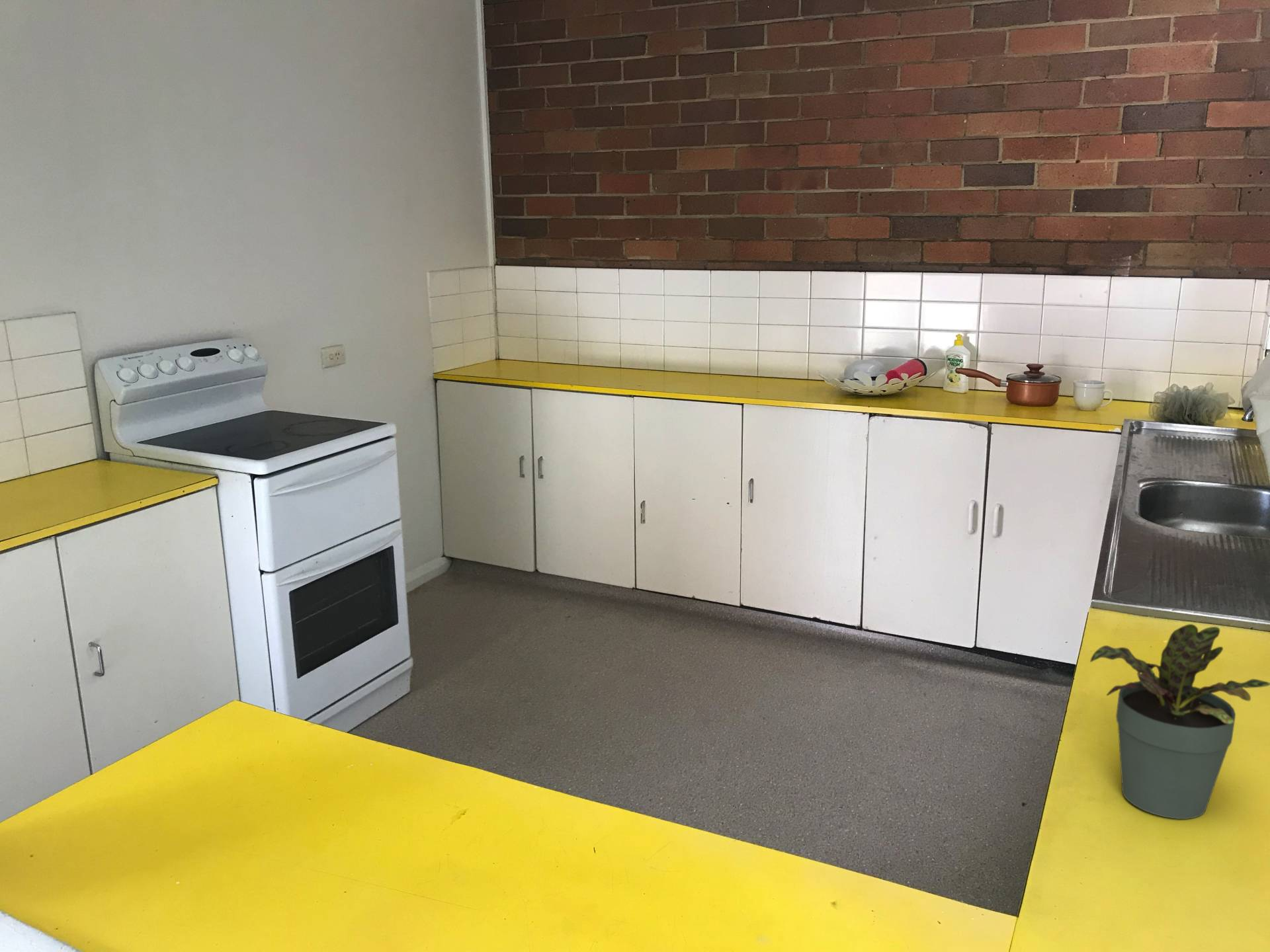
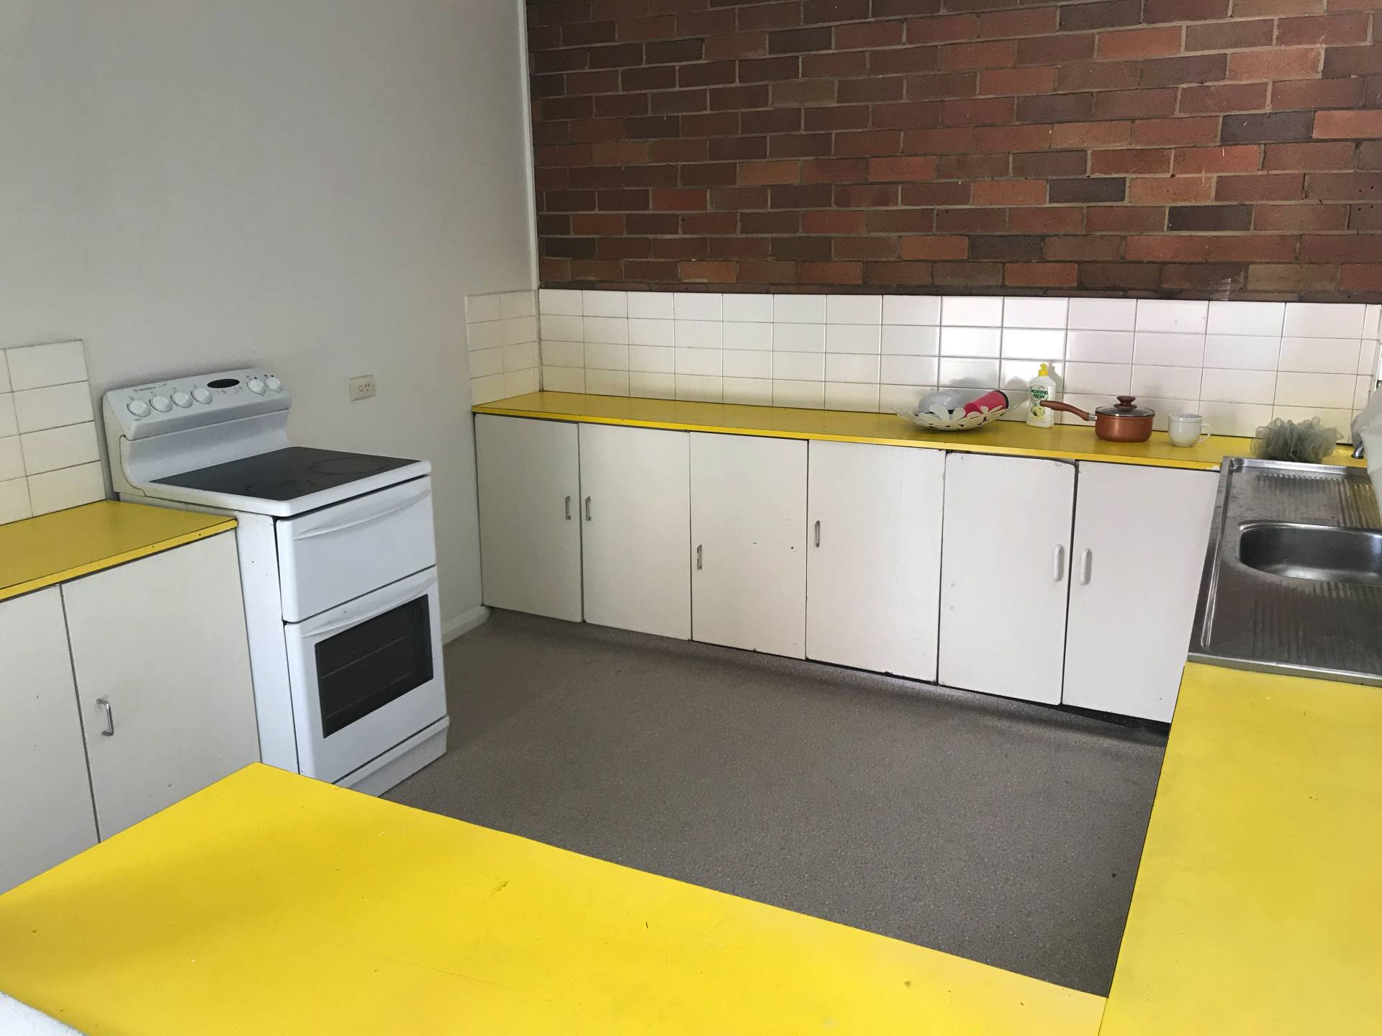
- potted plant [1089,623,1270,820]
